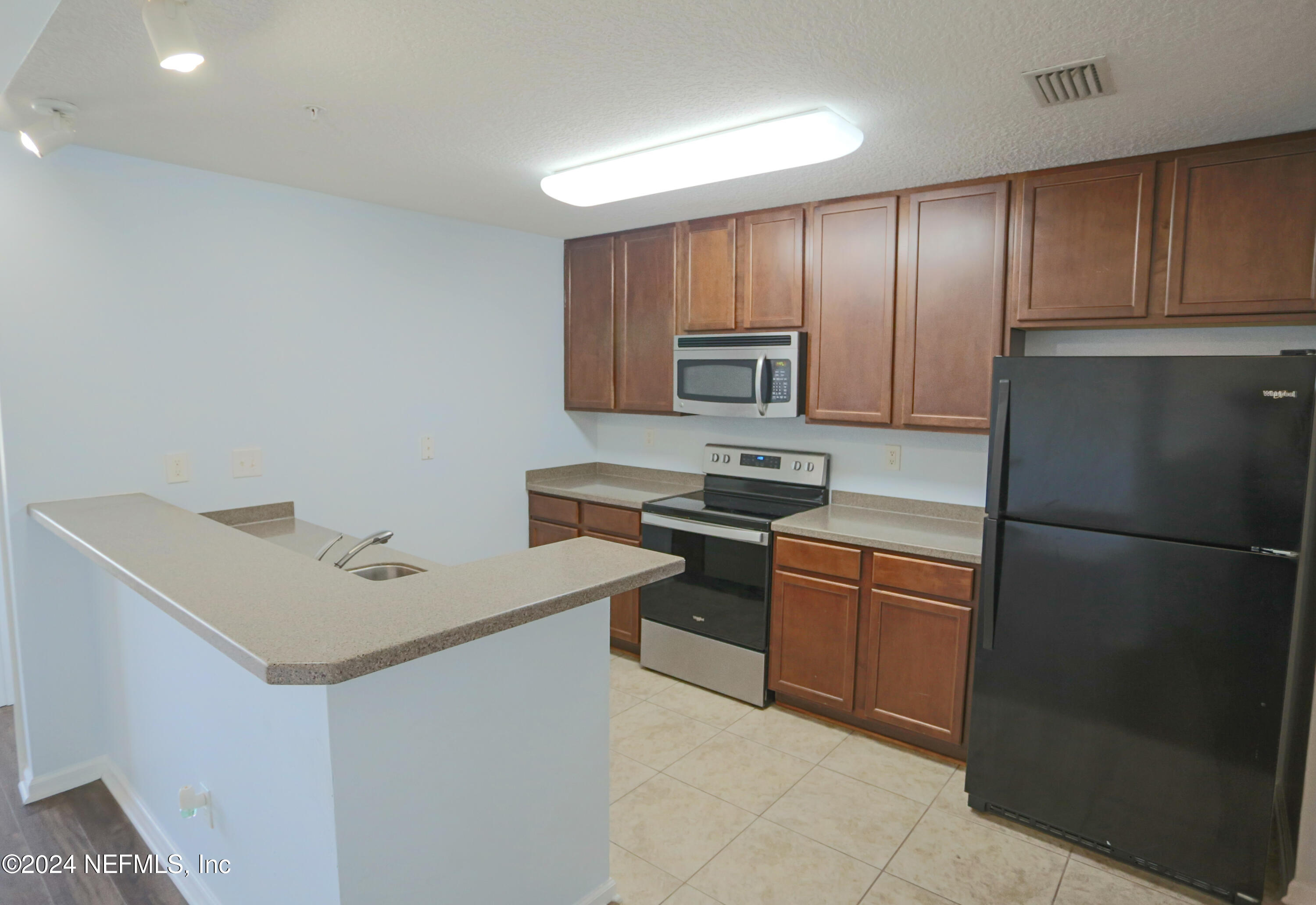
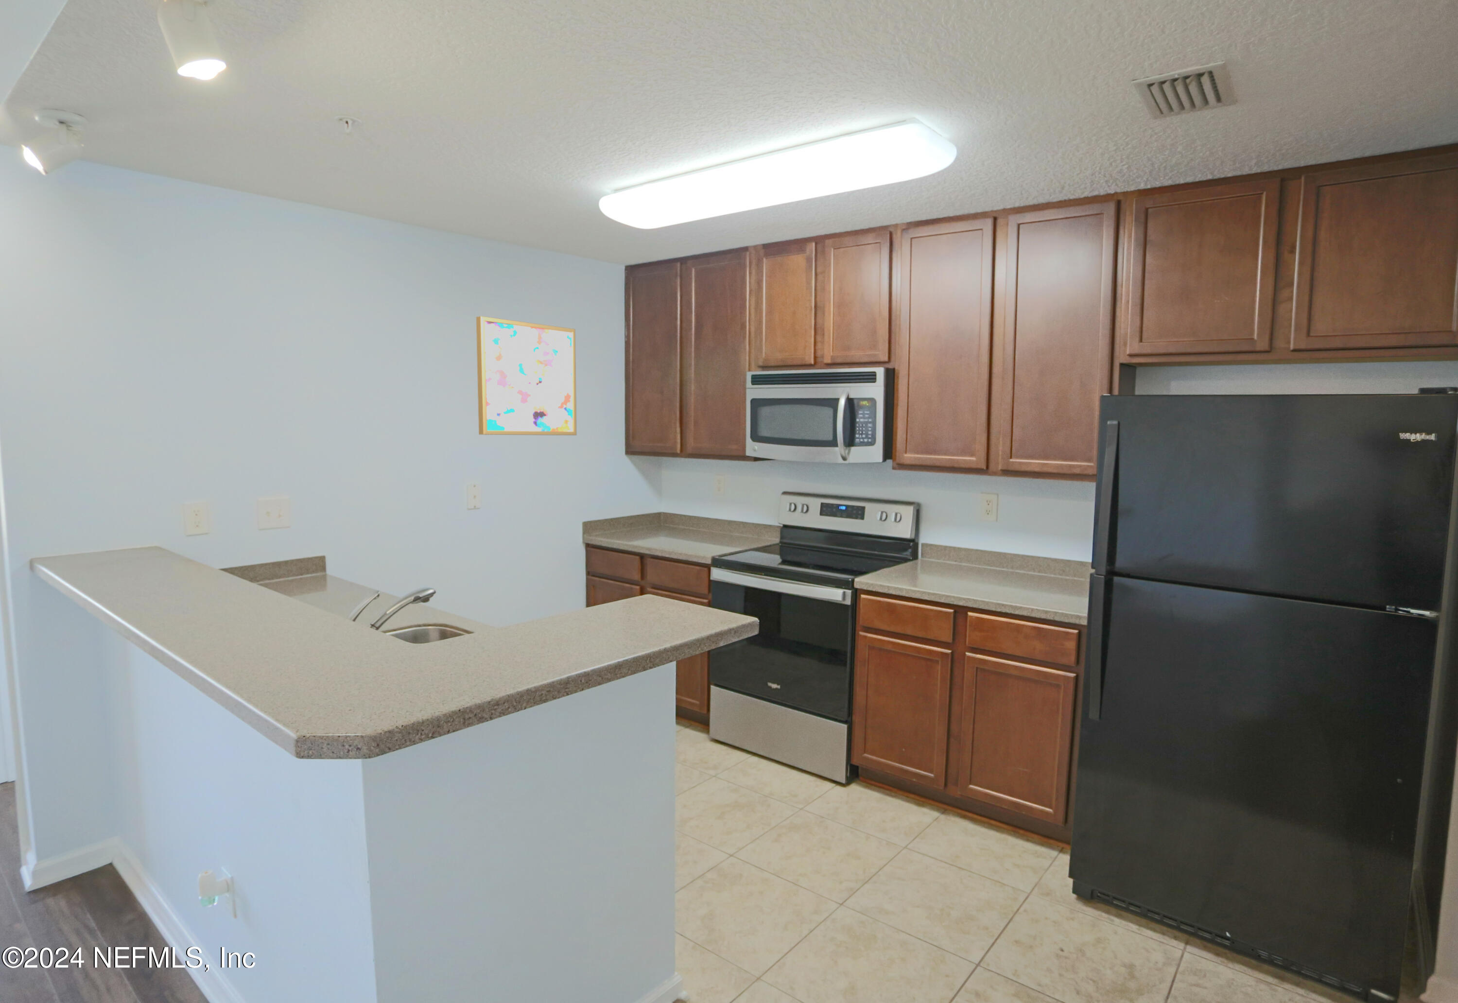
+ wall art [475,316,577,436]
